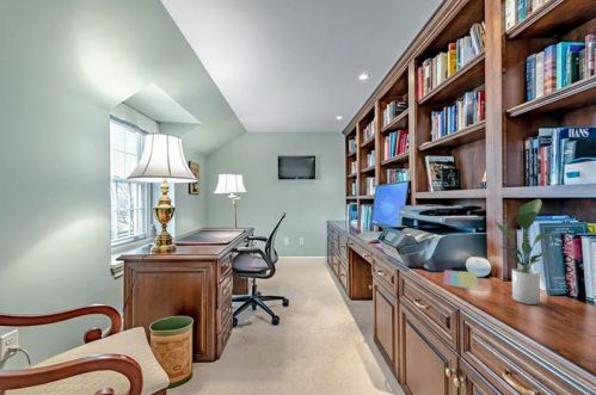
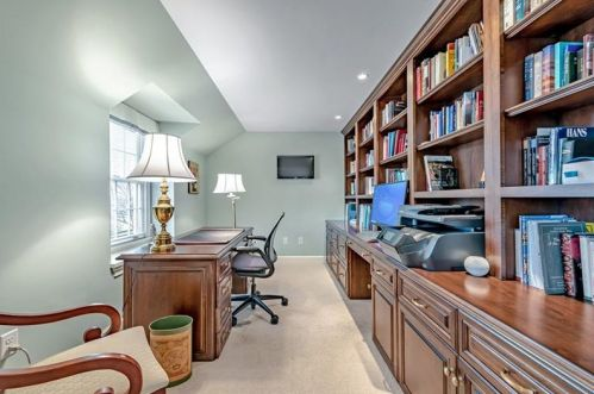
- potted plant [493,198,557,305]
- sticky notes [442,269,479,290]
